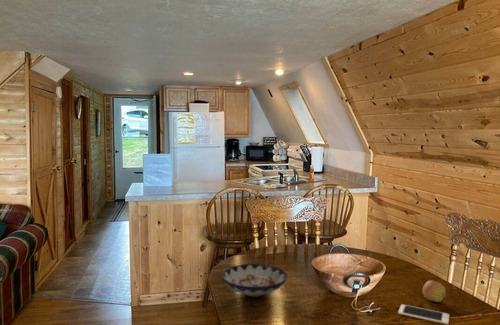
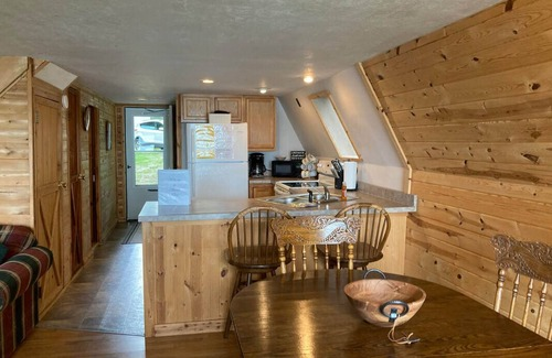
- cell phone [397,303,450,325]
- bowl [220,263,289,299]
- apple [422,279,447,303]
